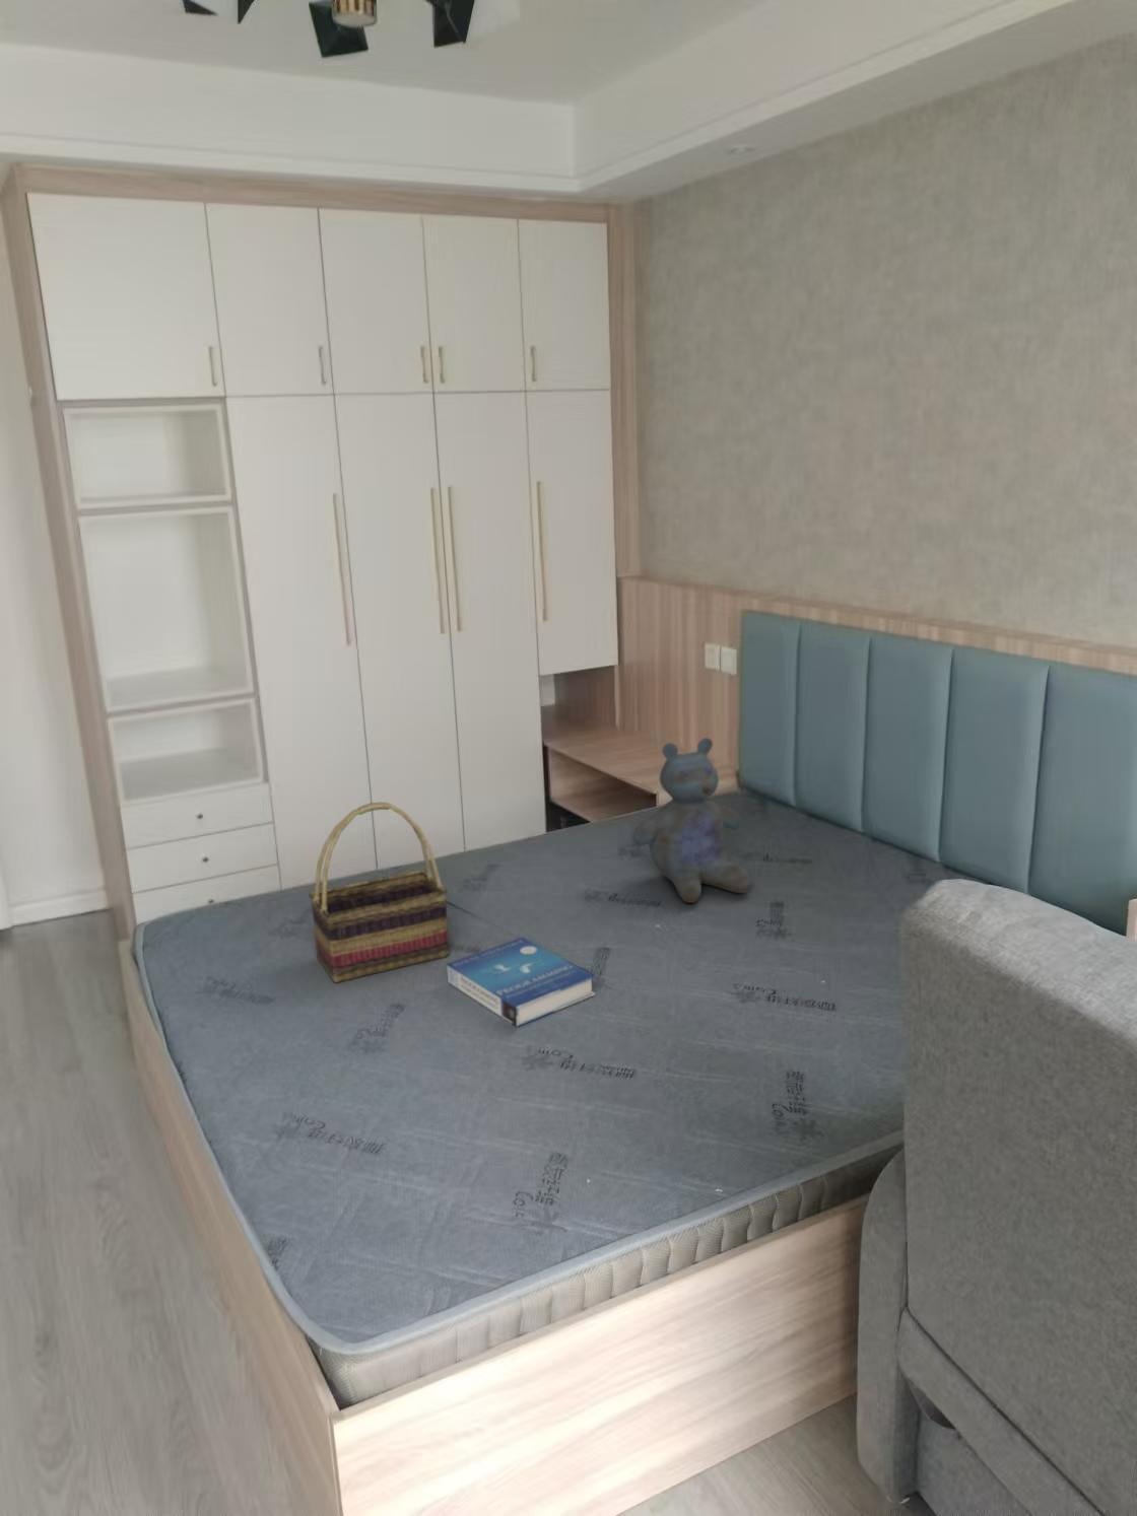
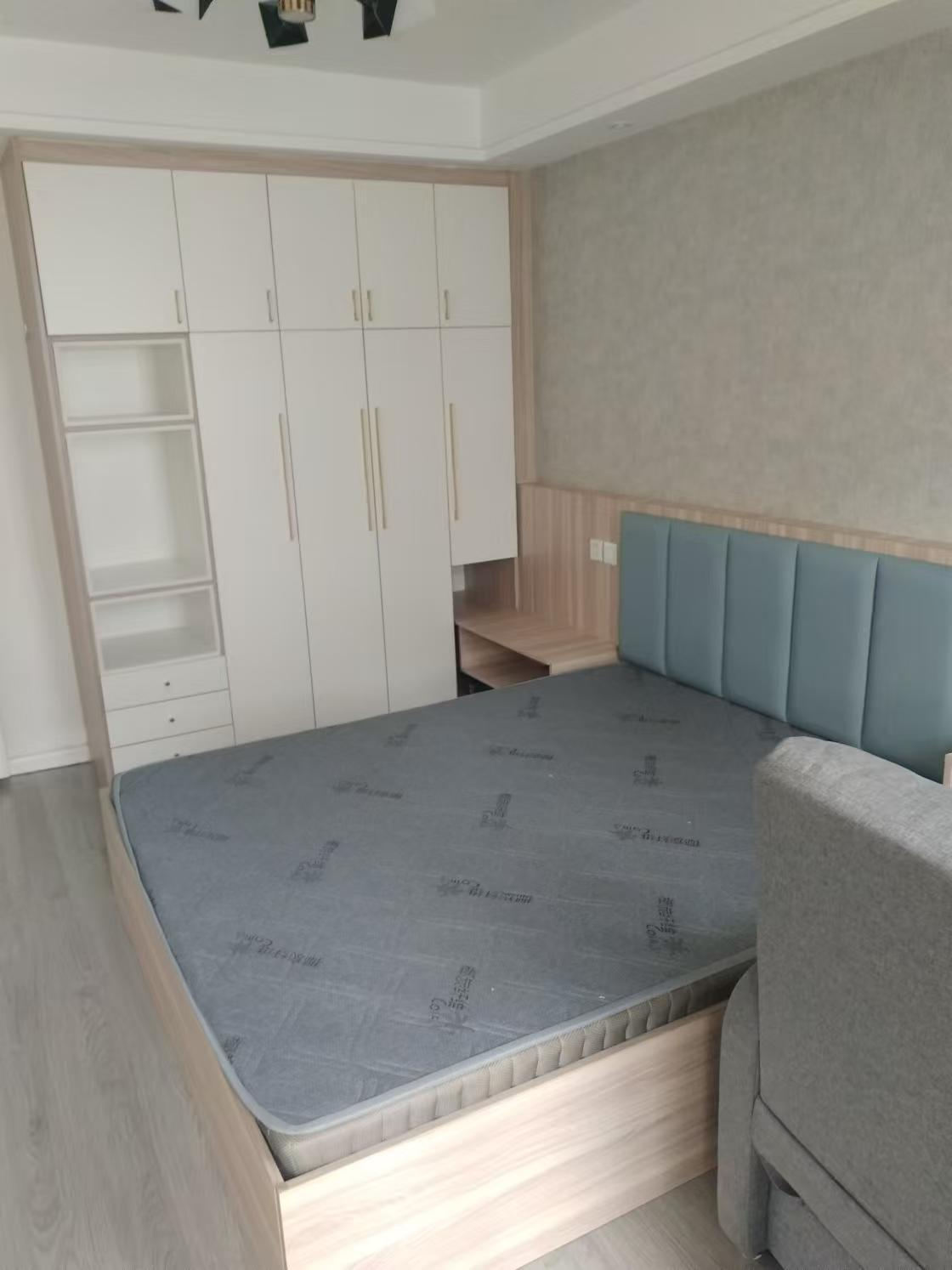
- book [445,937,596,1028]
- woven basket [308,802,450,985]
- stuffed bear [632,737,754,904]
